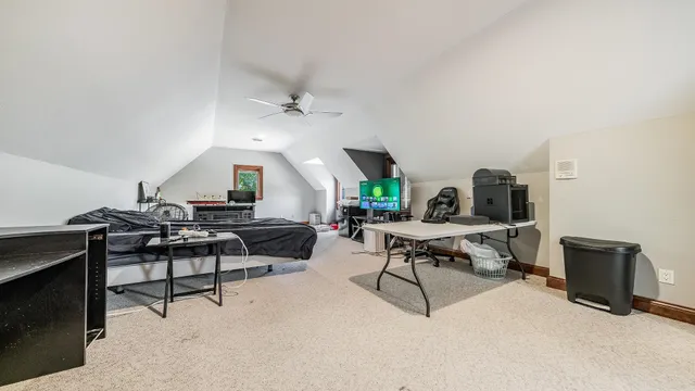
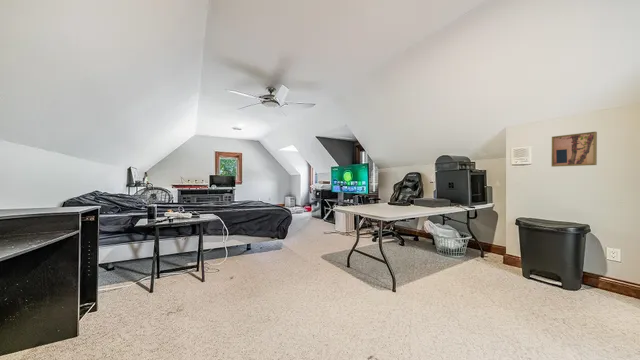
+ wall art [551,131,598,168]
